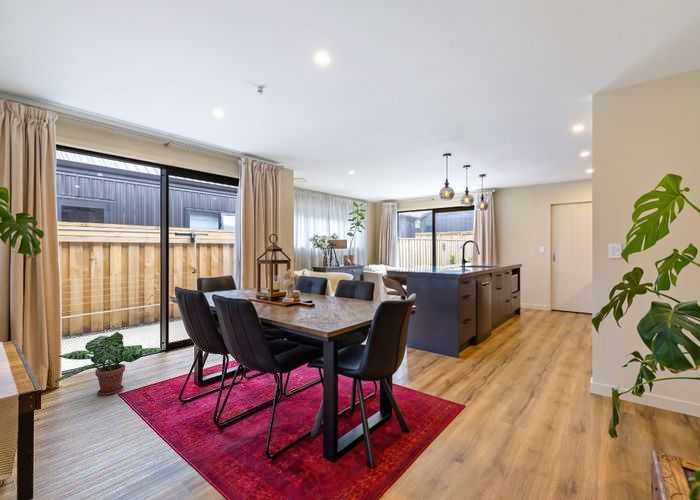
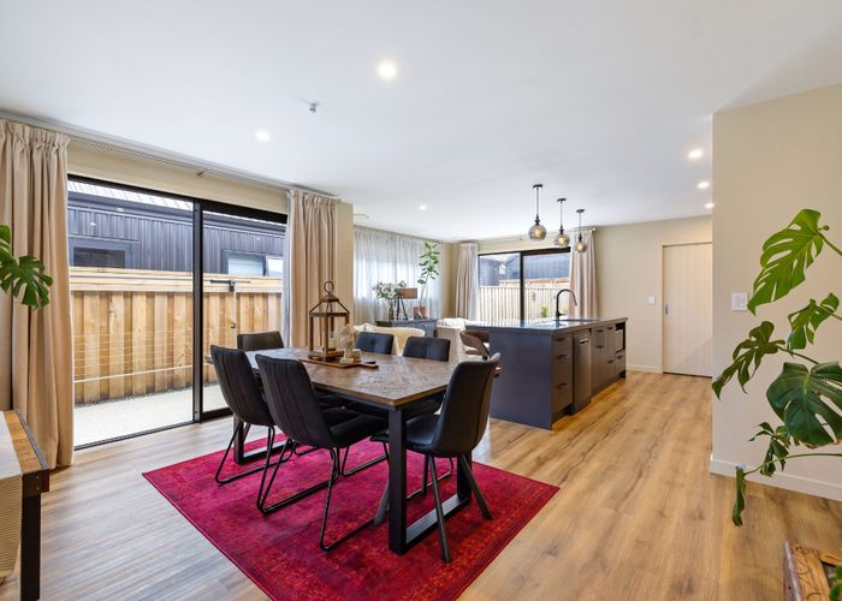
- potted plant [53,331,165,396]
